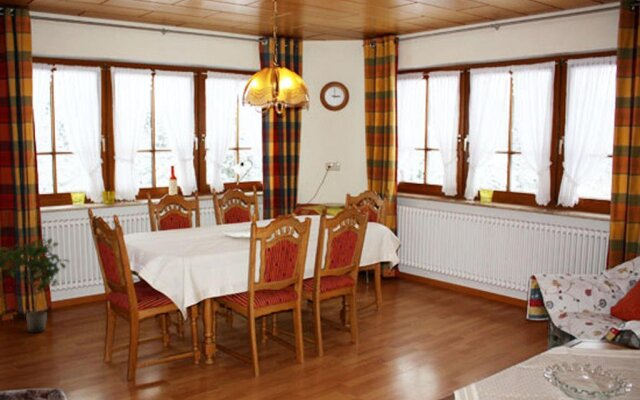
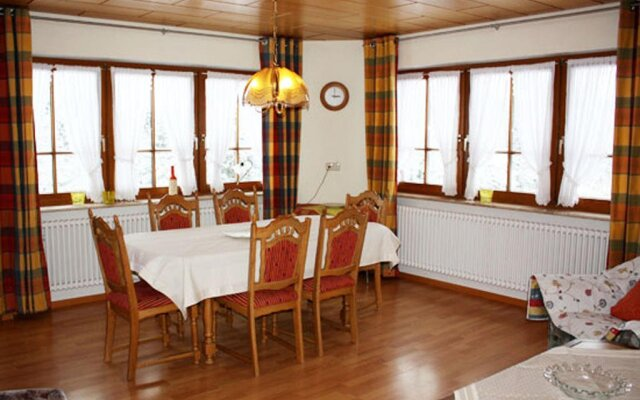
- potted plant [0,237,71,334]
